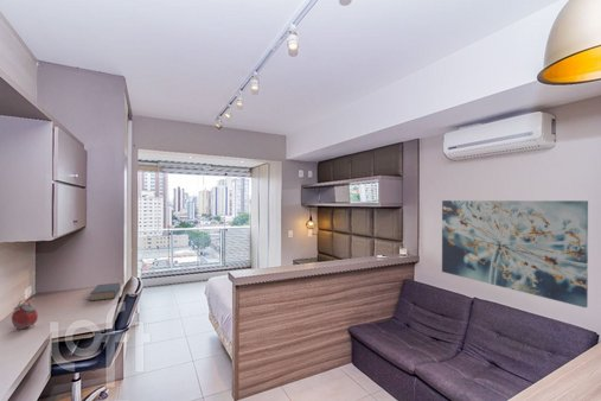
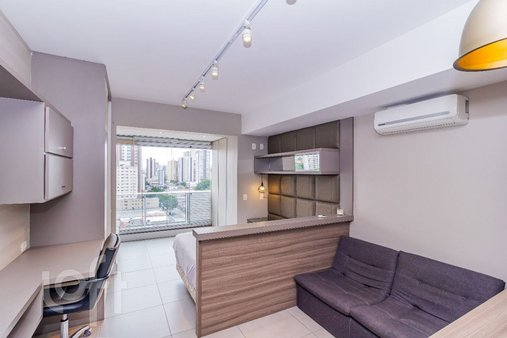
- alarm clock [11,299,39,330]
- wall art [441,199,589,308]
- book [89,282,121,303]
